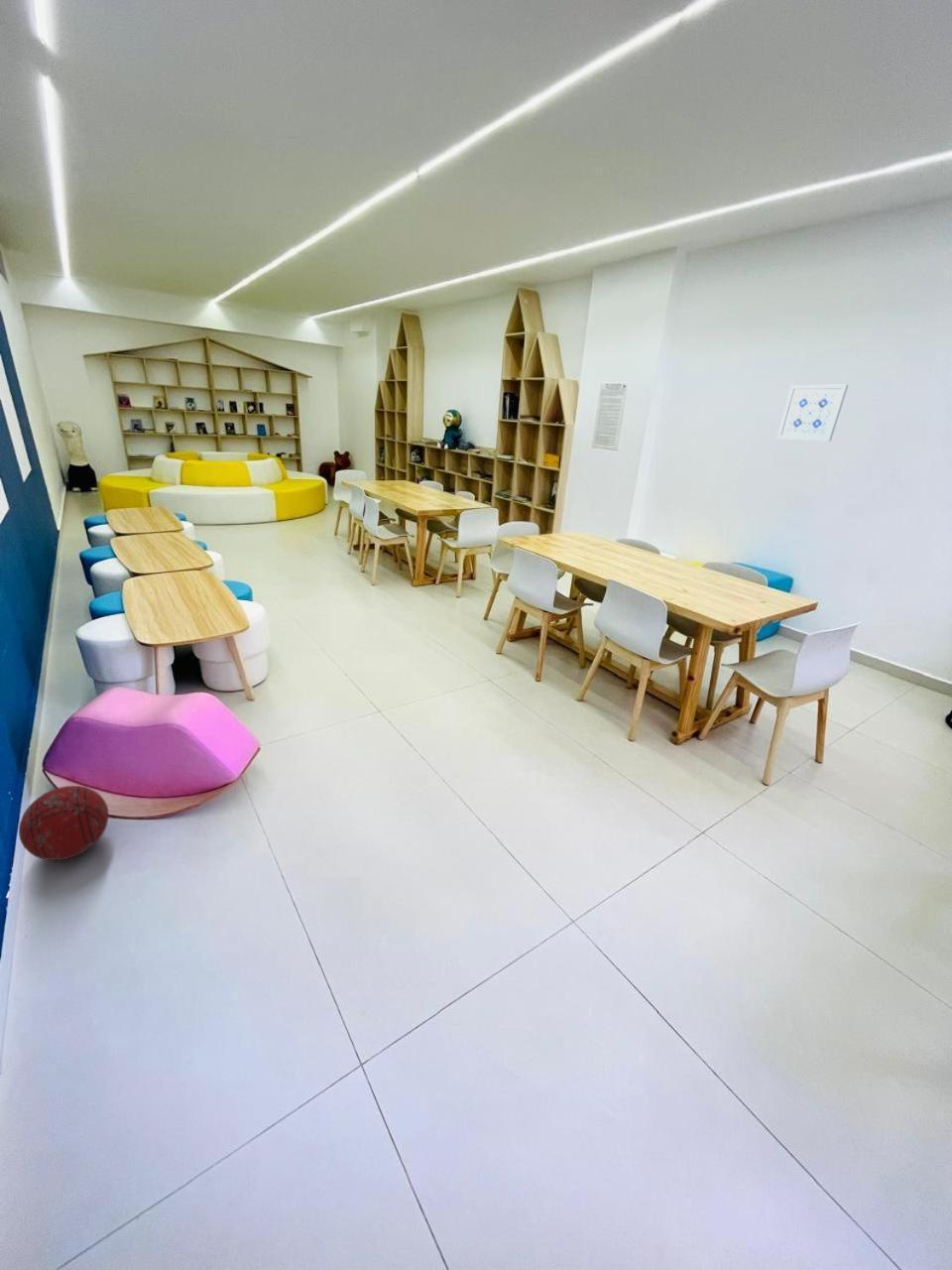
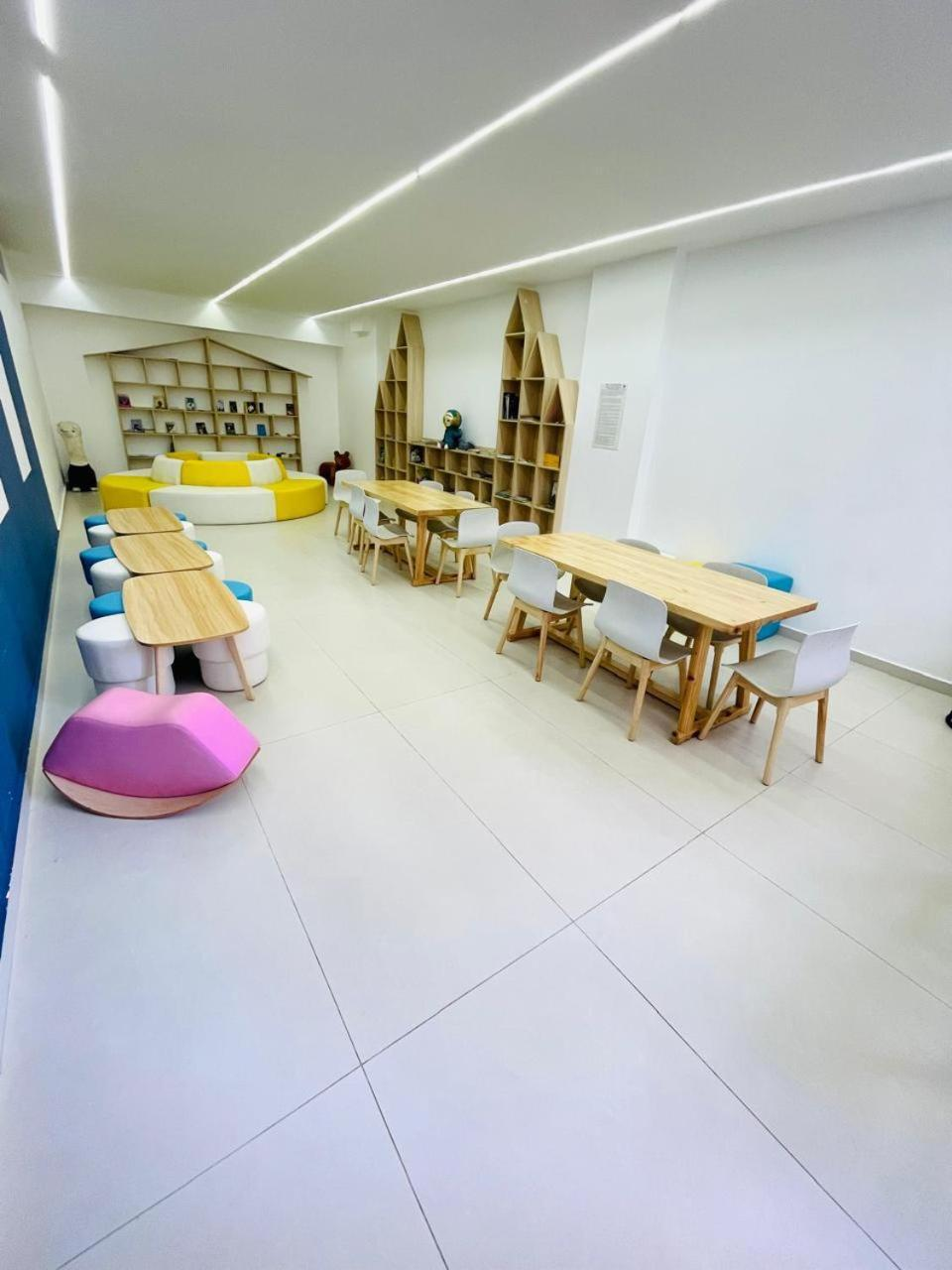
- wall art [775,384,849,443]
- ball [18,785,110,861]
